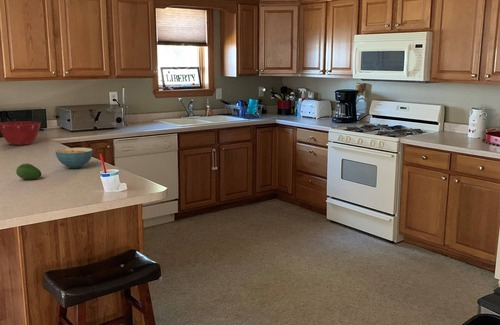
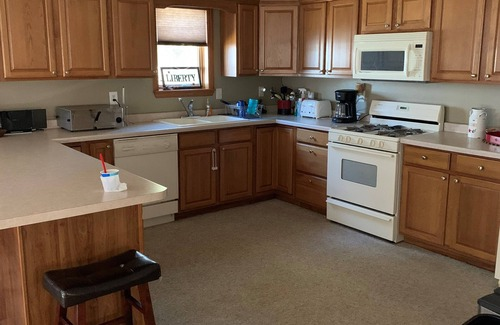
- fruit [15,162,43,181]
- cereal bowl [55,147,94,169]
- mixing bowl [0,120,42,146]
